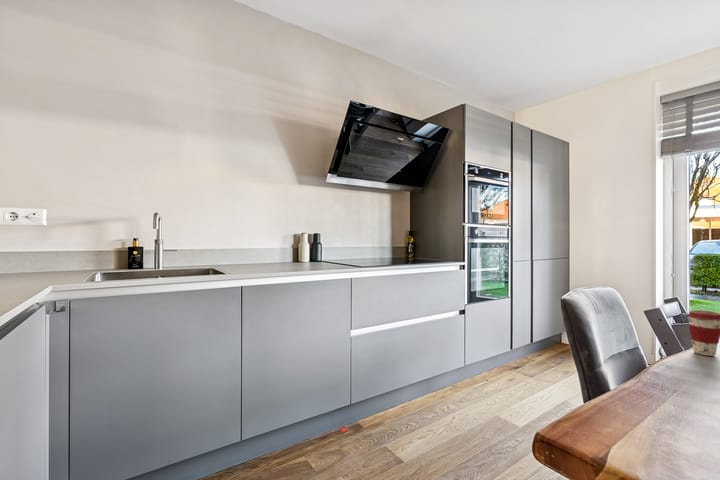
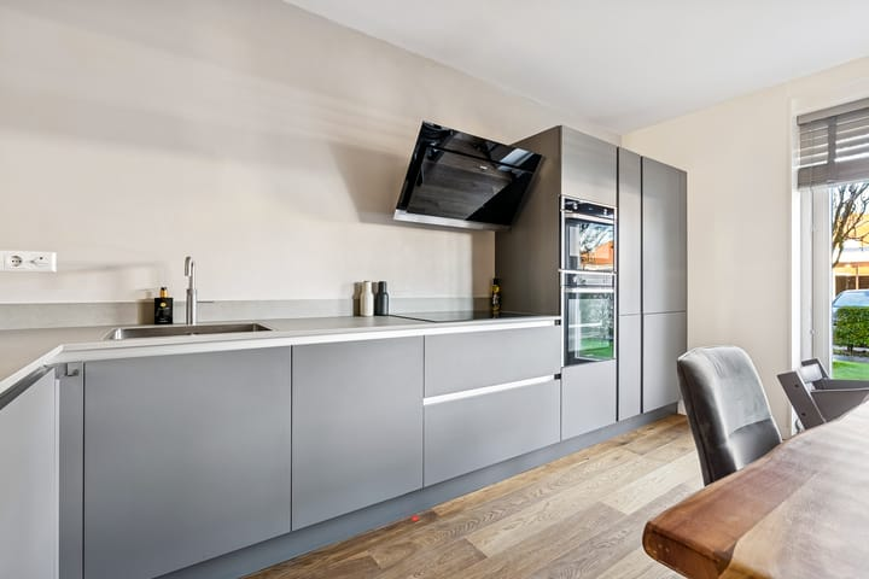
- coffee cup [686,309,720,357]
